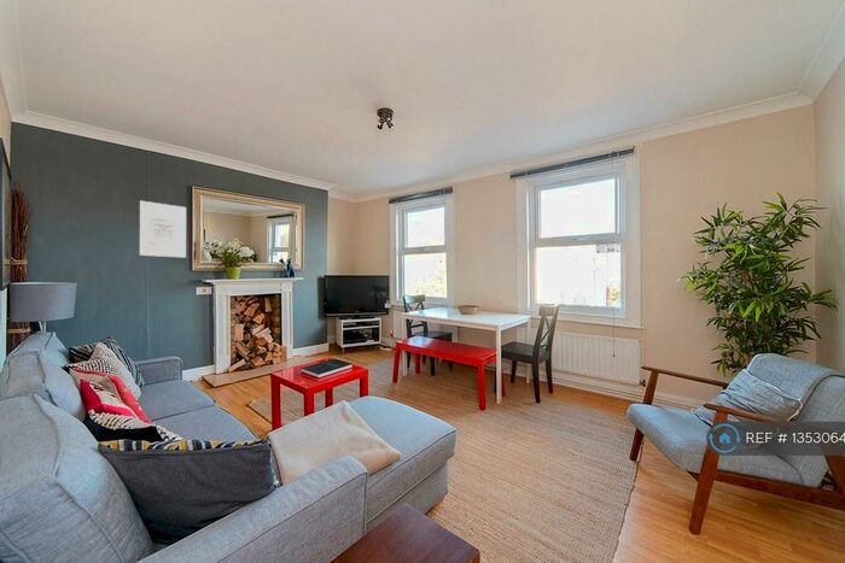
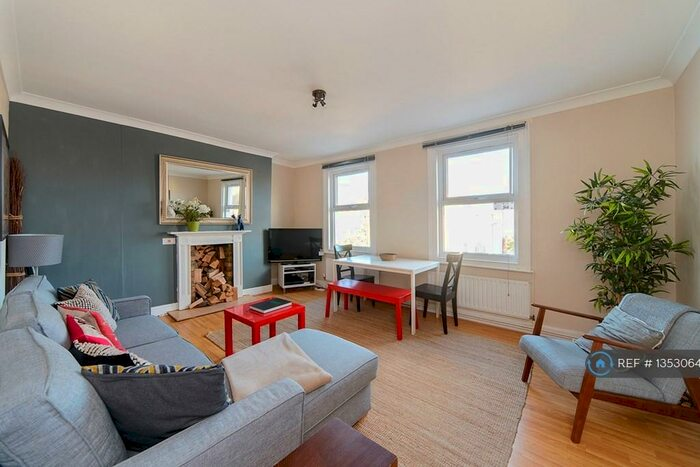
- wall art [139,200,187,258]
